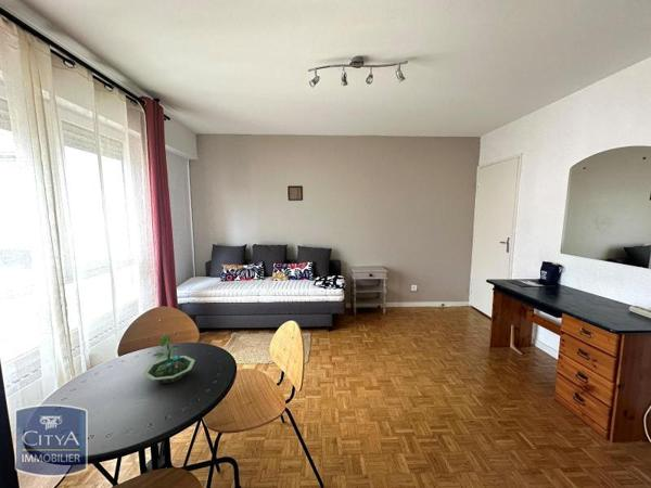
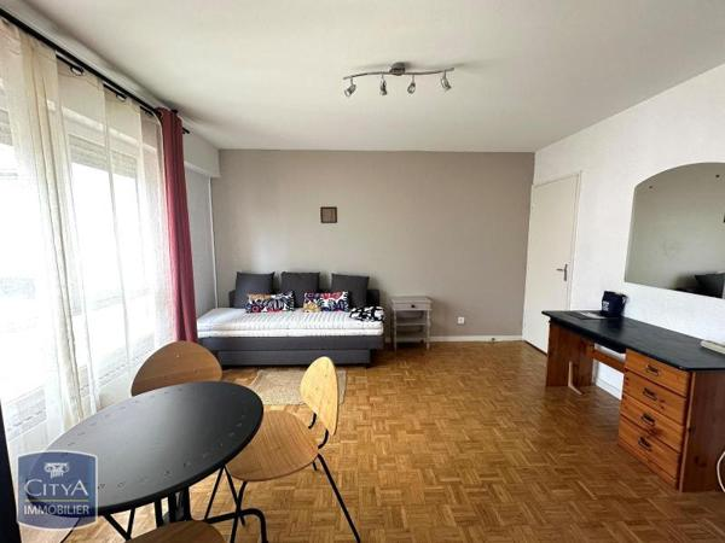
- terrarium [142,332,196,385]
